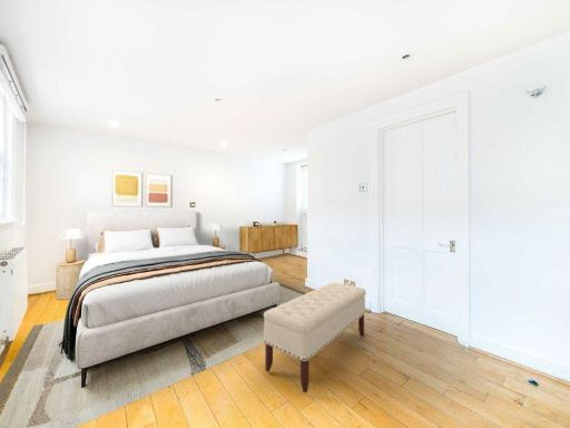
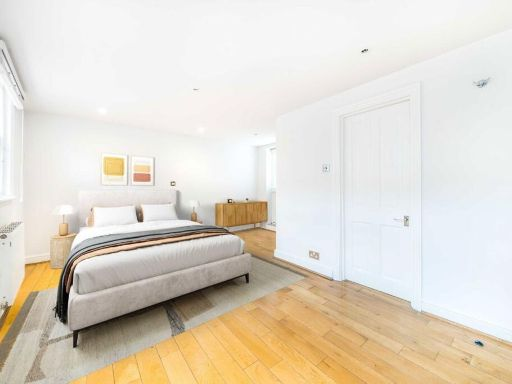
- bench [263,282,367,395]
